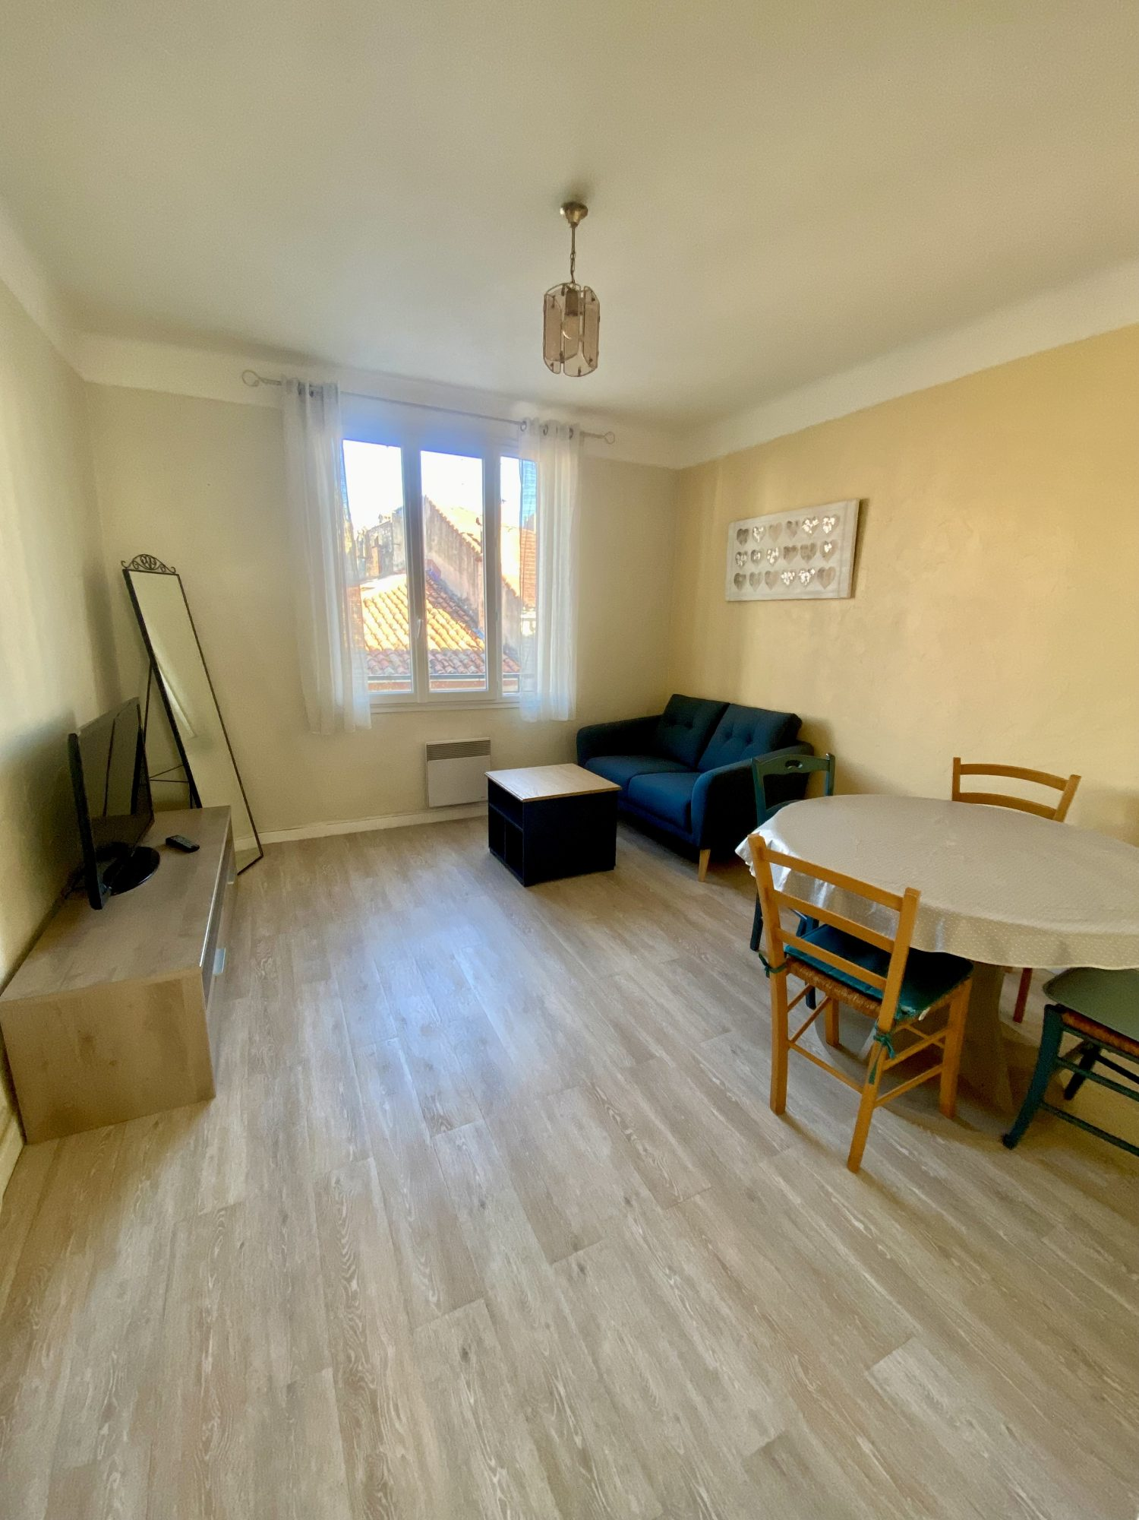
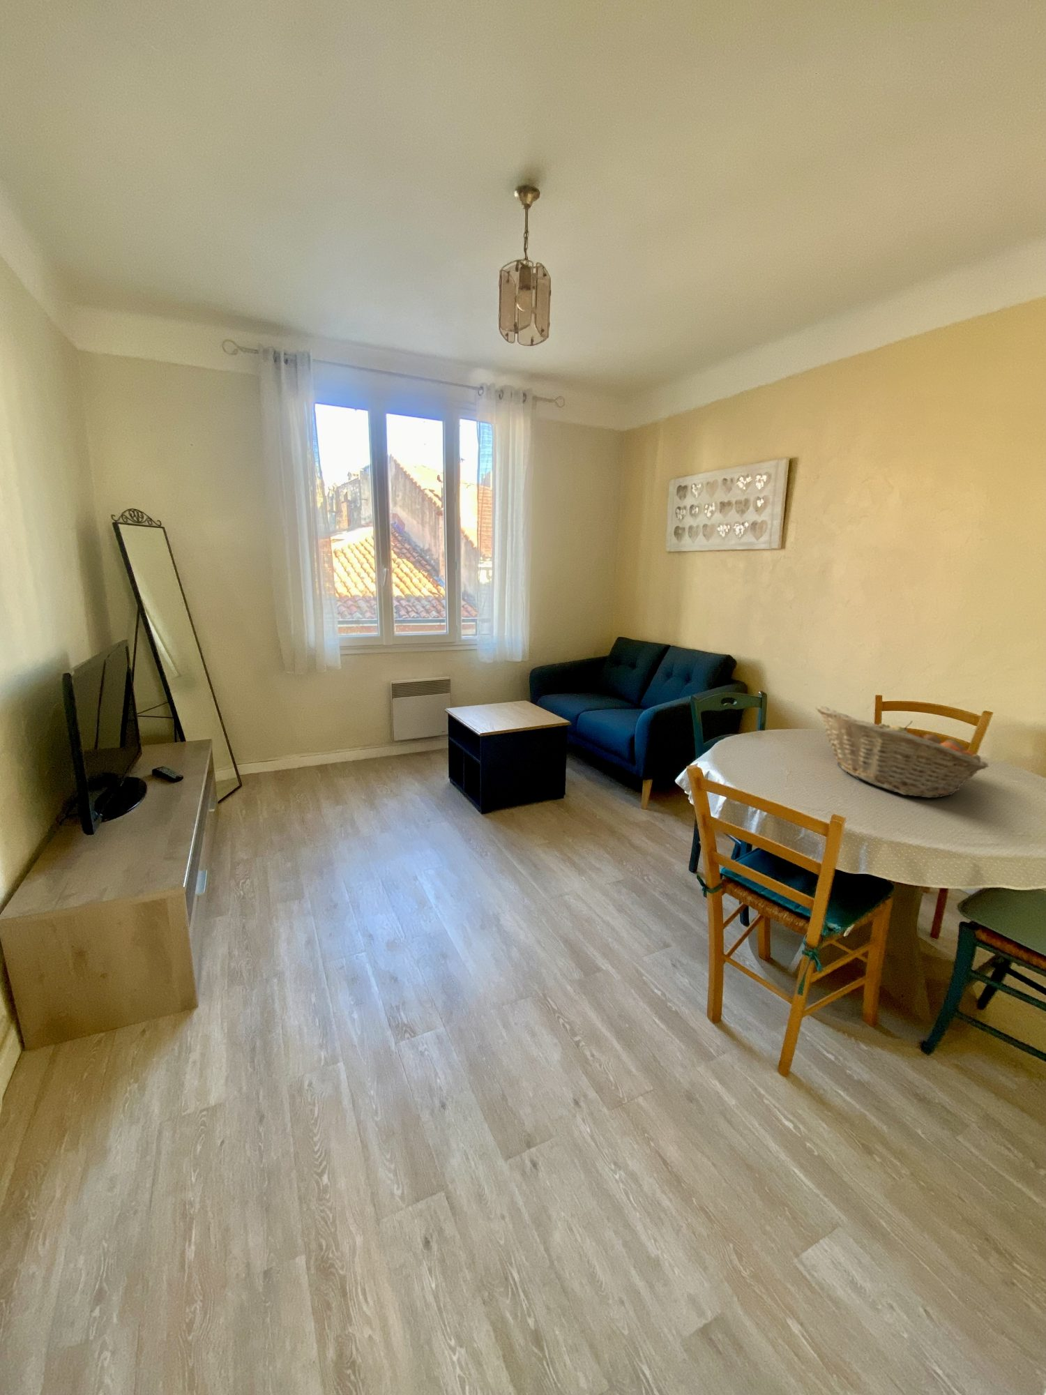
+ fruit basket [814,705,990,799]
